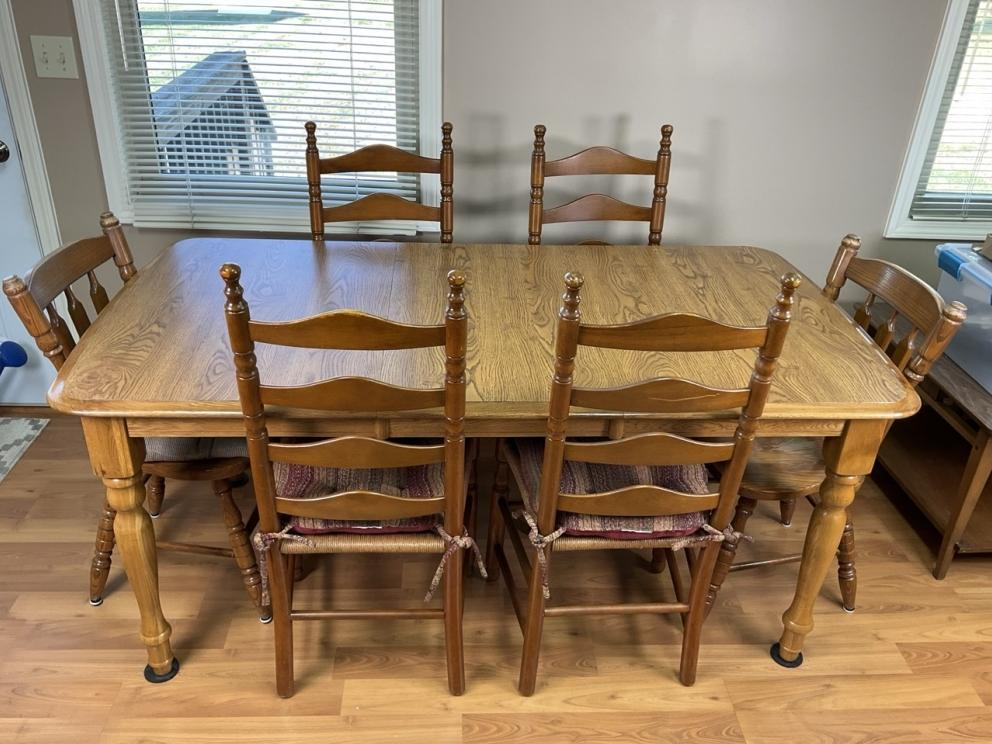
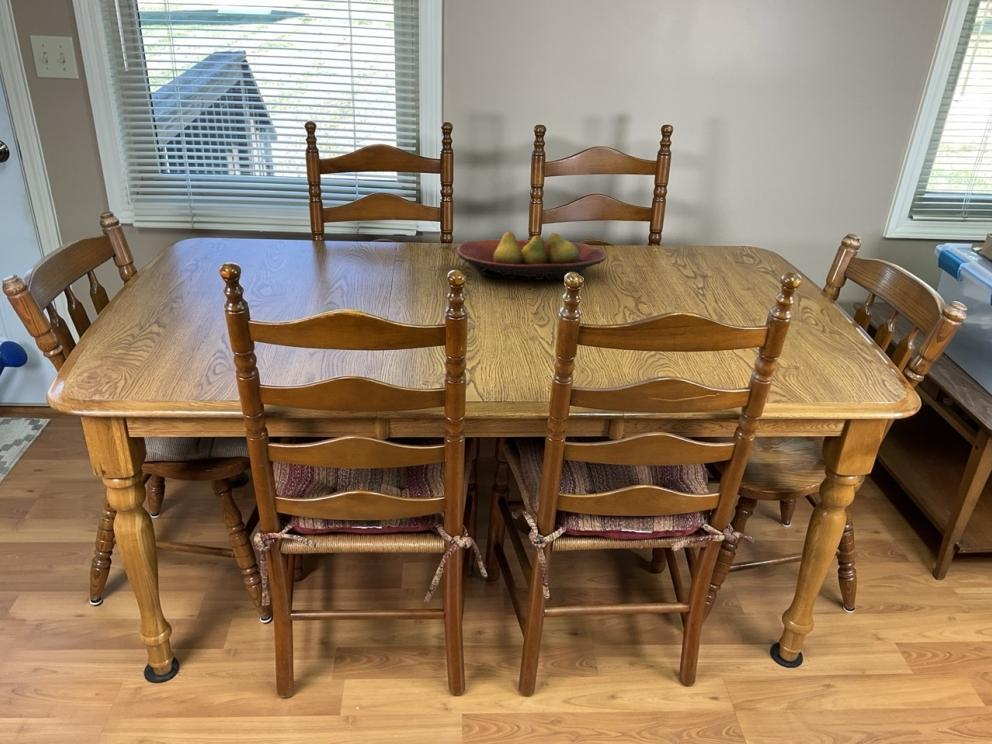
+ fruit bowl [455,230,607,281]
